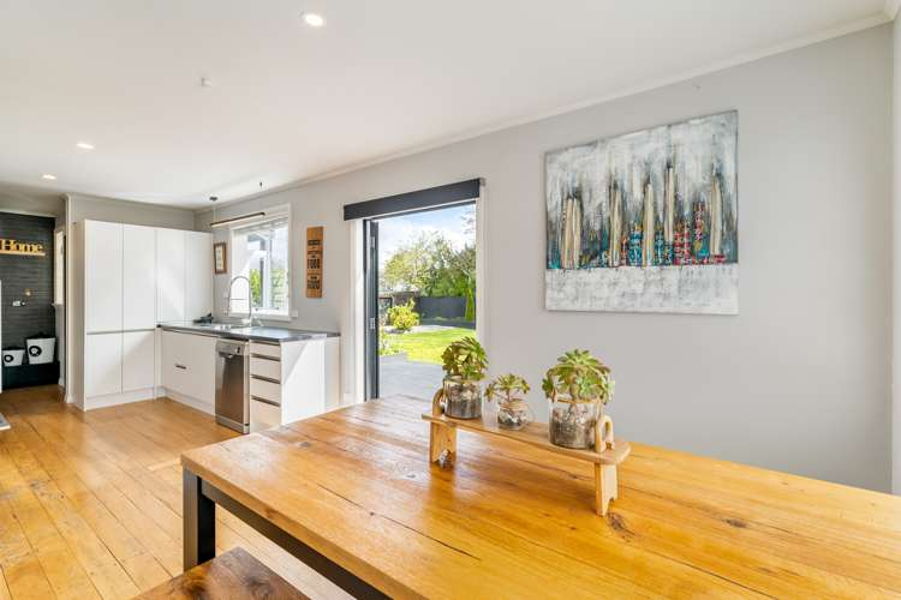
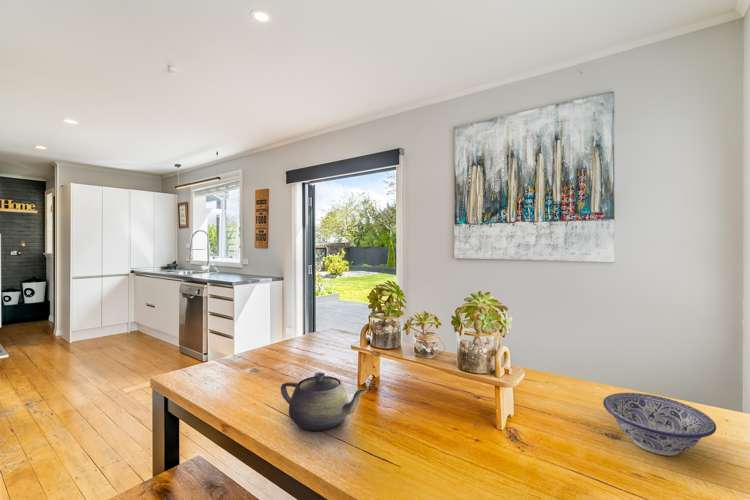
+ teapot [280,371,368,432]
+ bowl [602,392,717,457]
